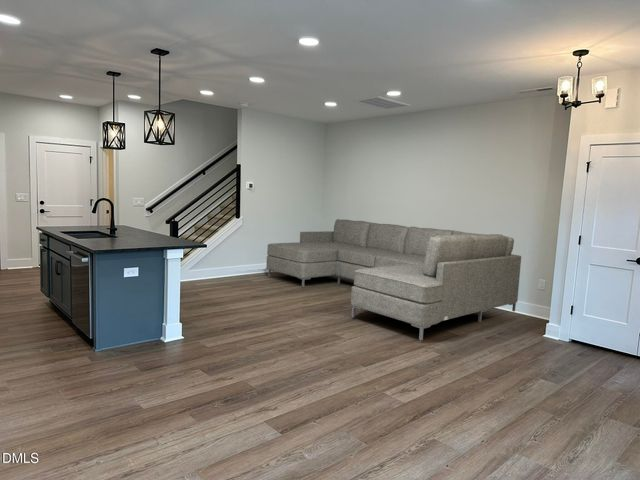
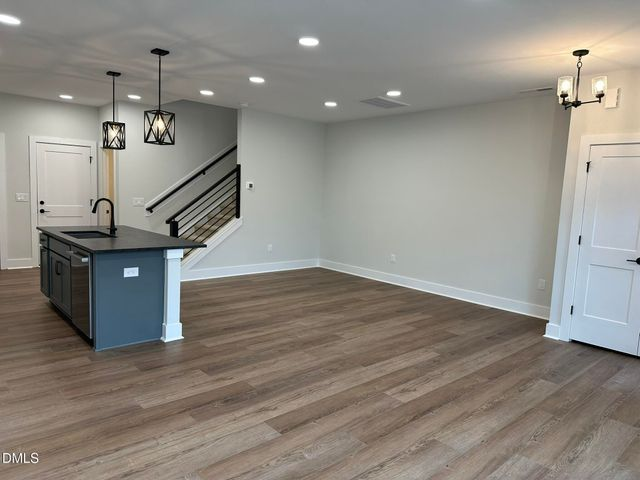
- sofa [265,218,522,341]
